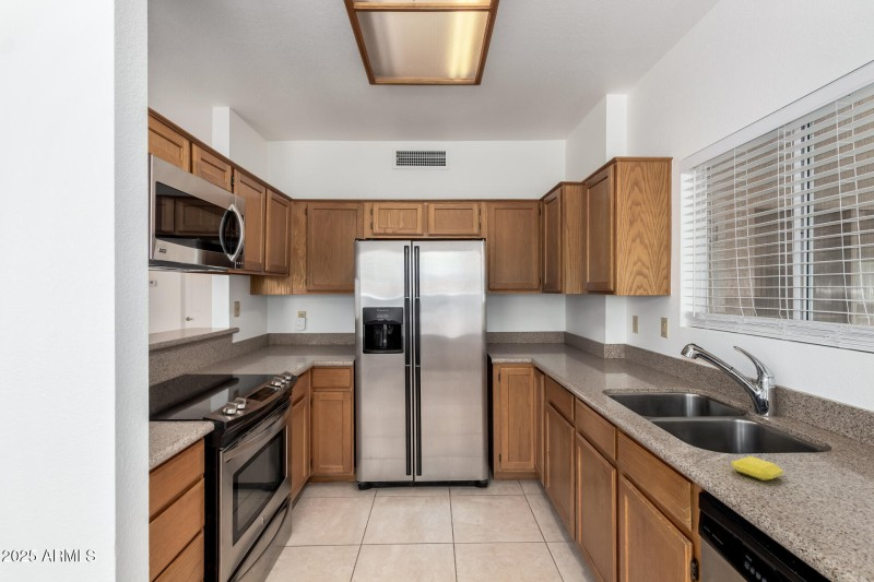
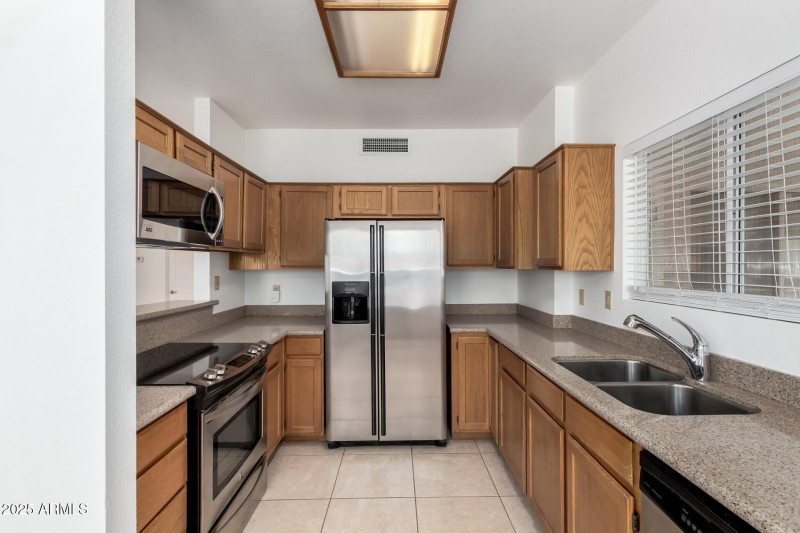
- soap bar [730,455,784,482]
